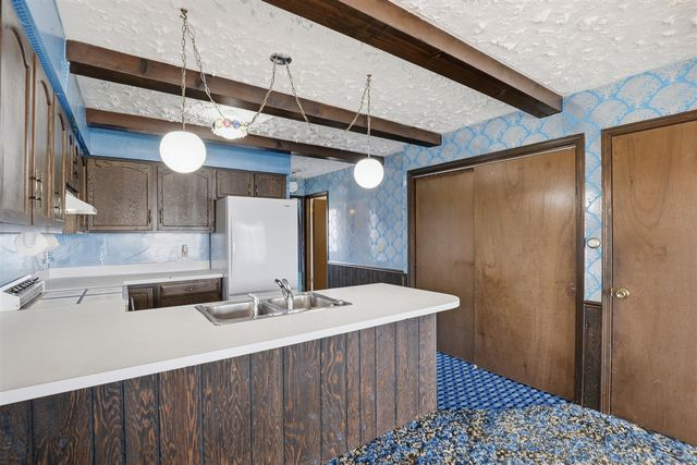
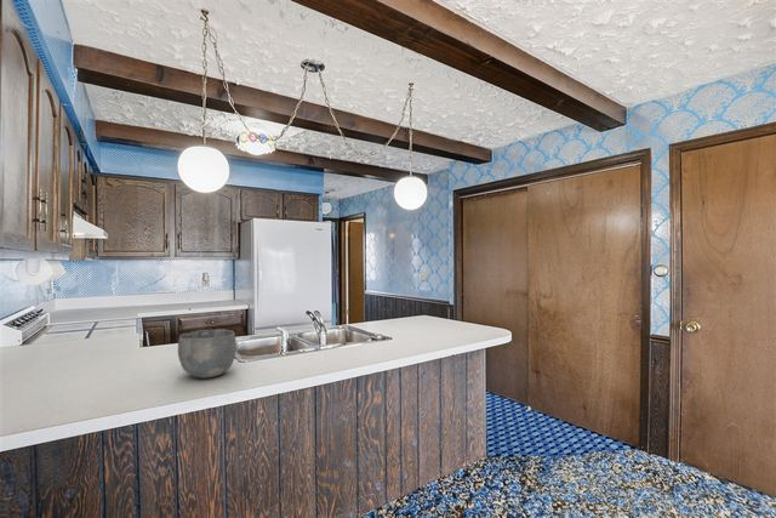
+ bowl [177,328,238,380]
